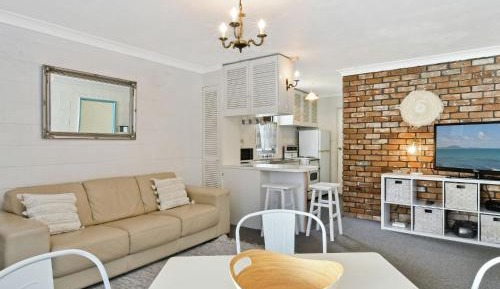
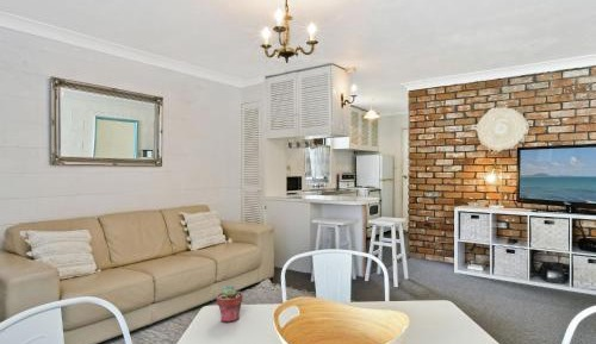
+ potted succulent [216,284,243,324]
